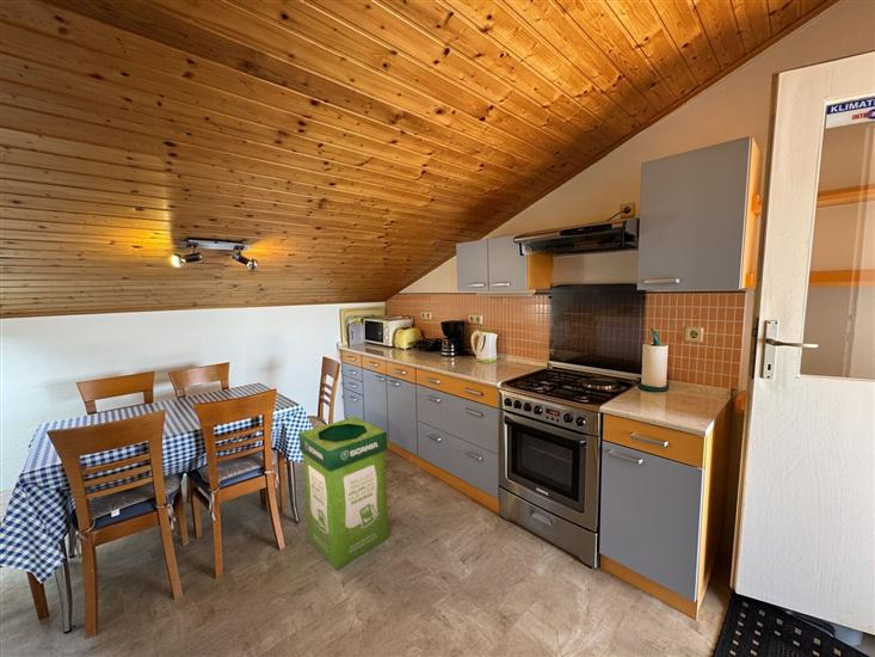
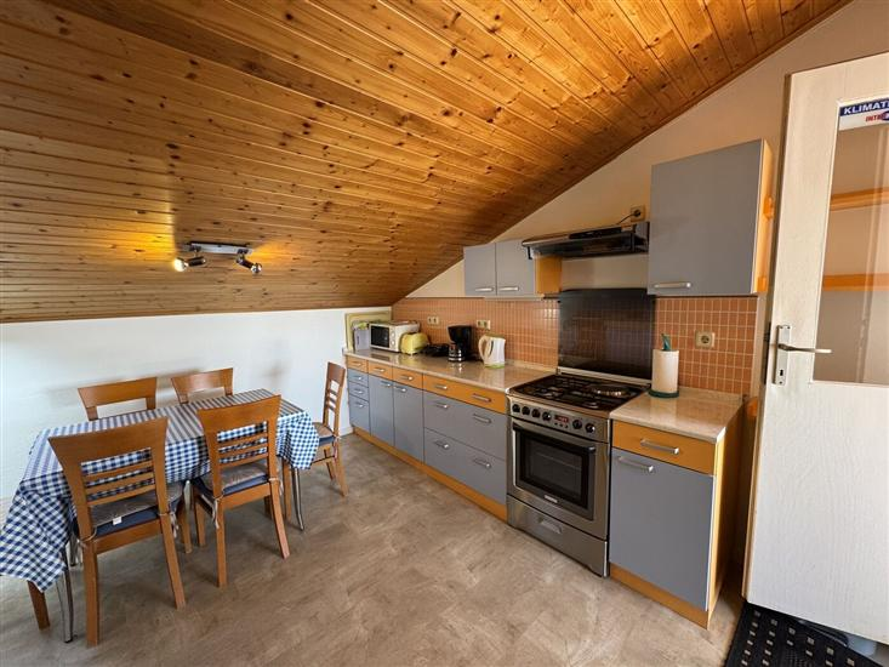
- trash bin [298,416,389,570]
